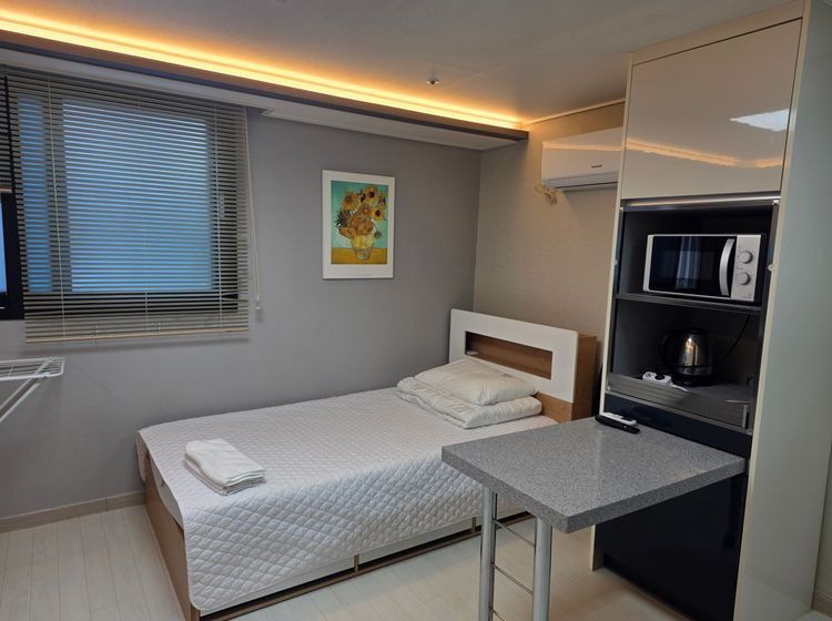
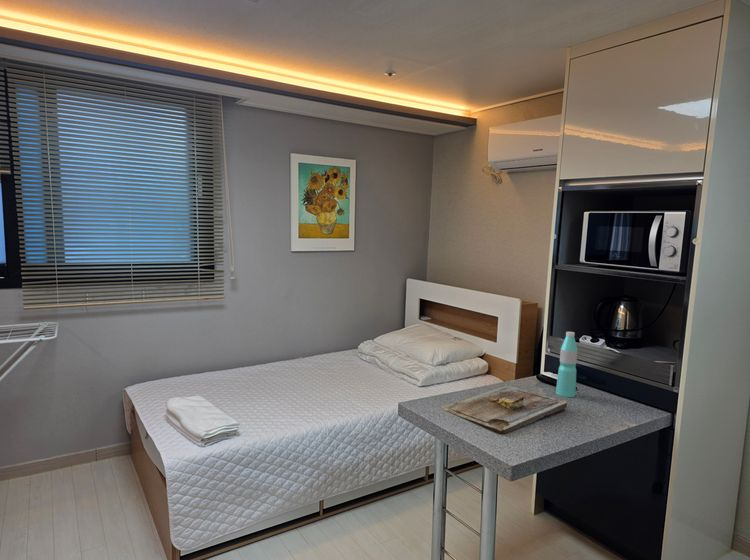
+ cutting board [441,385,568,436]
+ water bottle [555,331,579,398]
